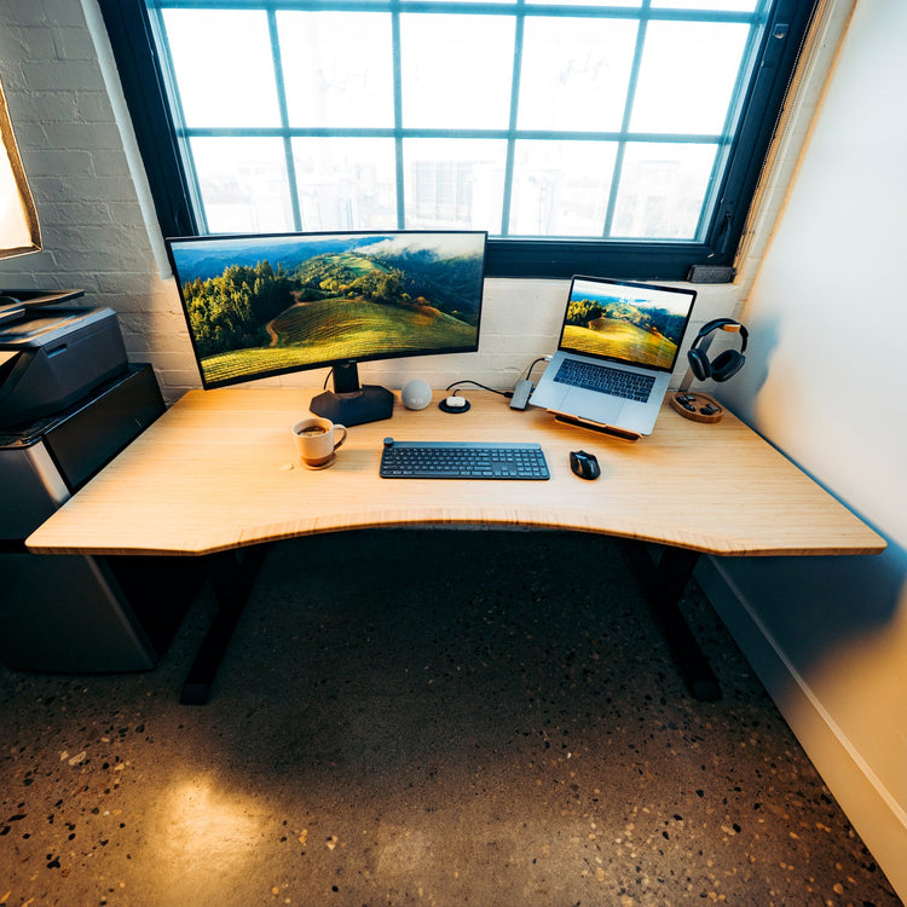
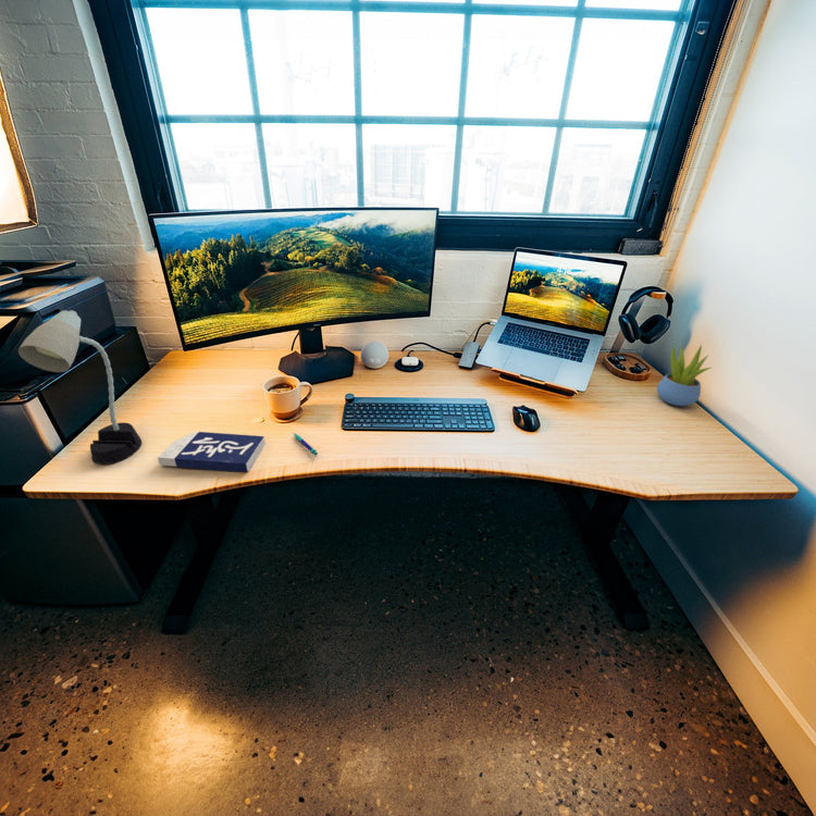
+ book [157,431,267,473]
+ pen [293,432,319,456]
+ desk lamp [17,309,143,466]
+ succulent plant [656,344,712,407]
